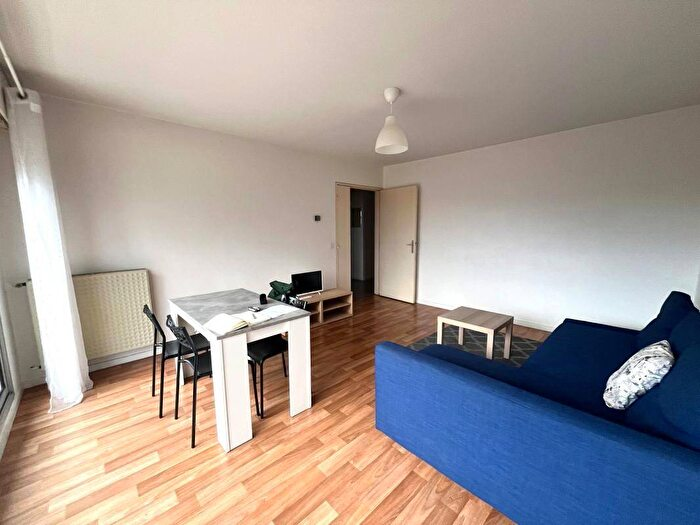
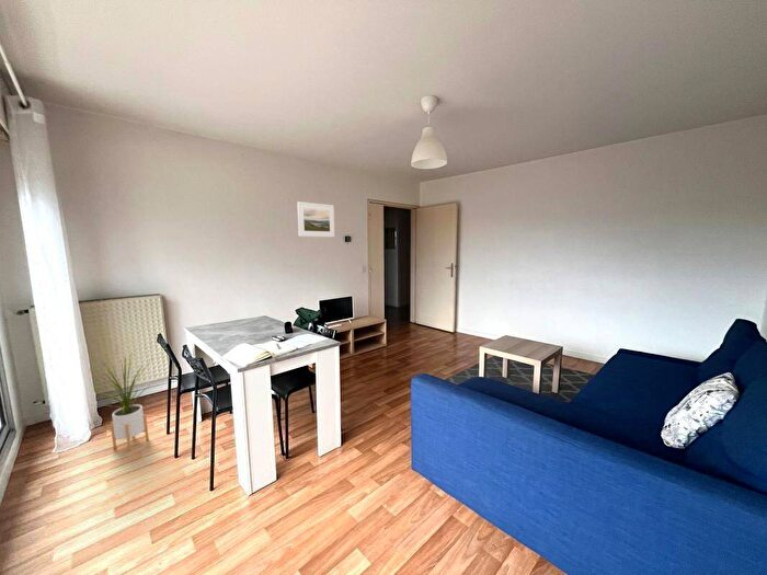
+ house plant [88,349,156,452]
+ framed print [296,200,335,238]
